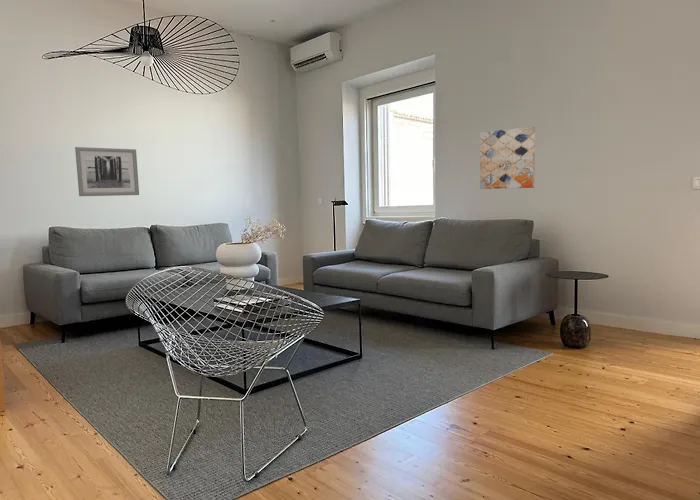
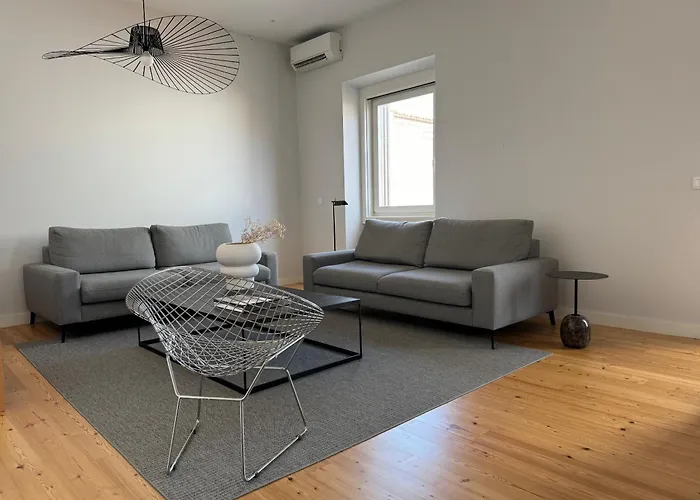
- wall art [74,146,140,197]
- wall art [479,125,536,190]
